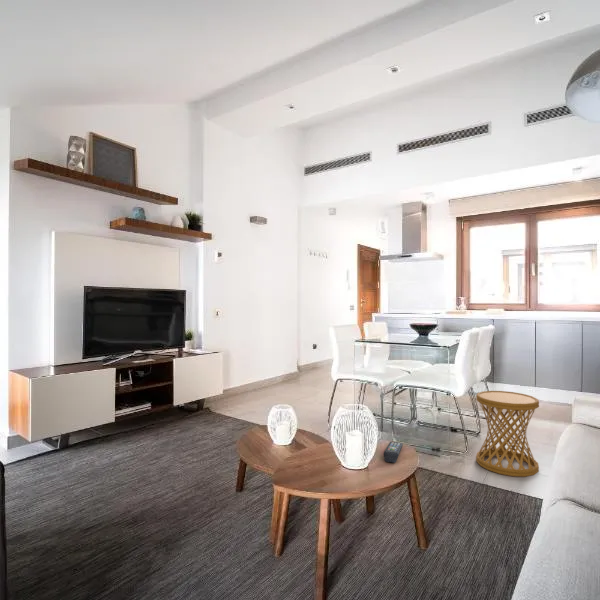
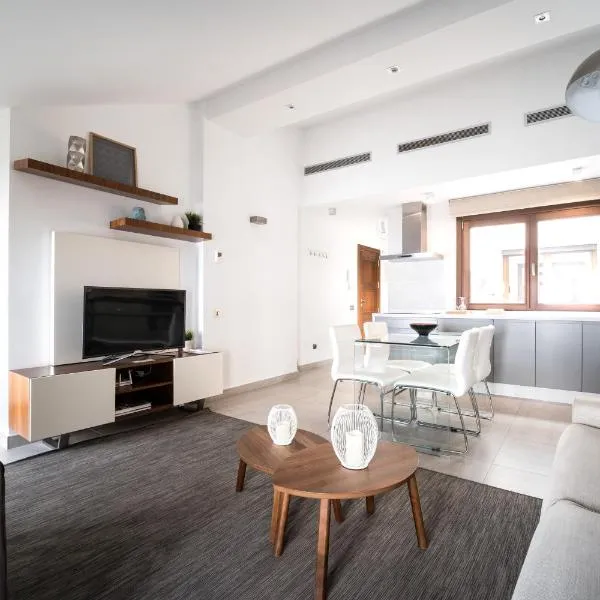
- remote control [383,441,404,464]
- side table [475,390,540,478]
